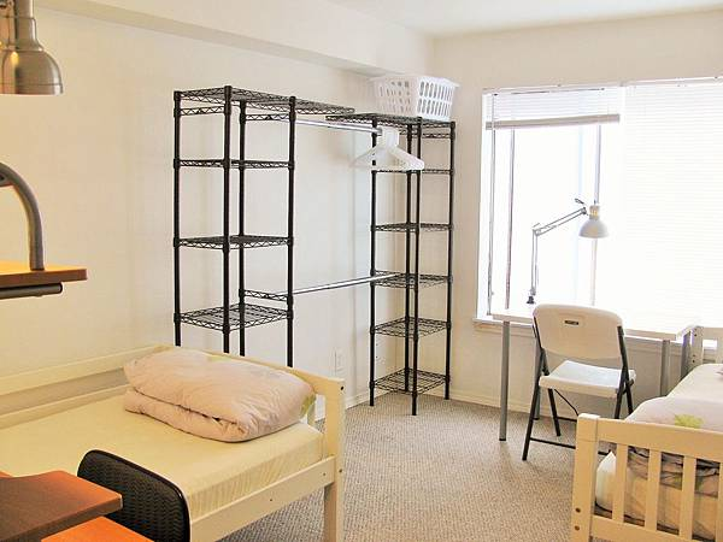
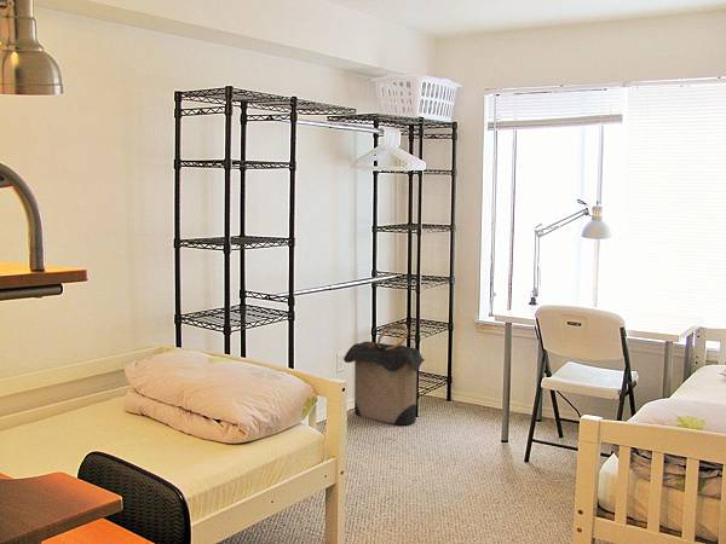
+ laundry hamper [342,324,426,426]
